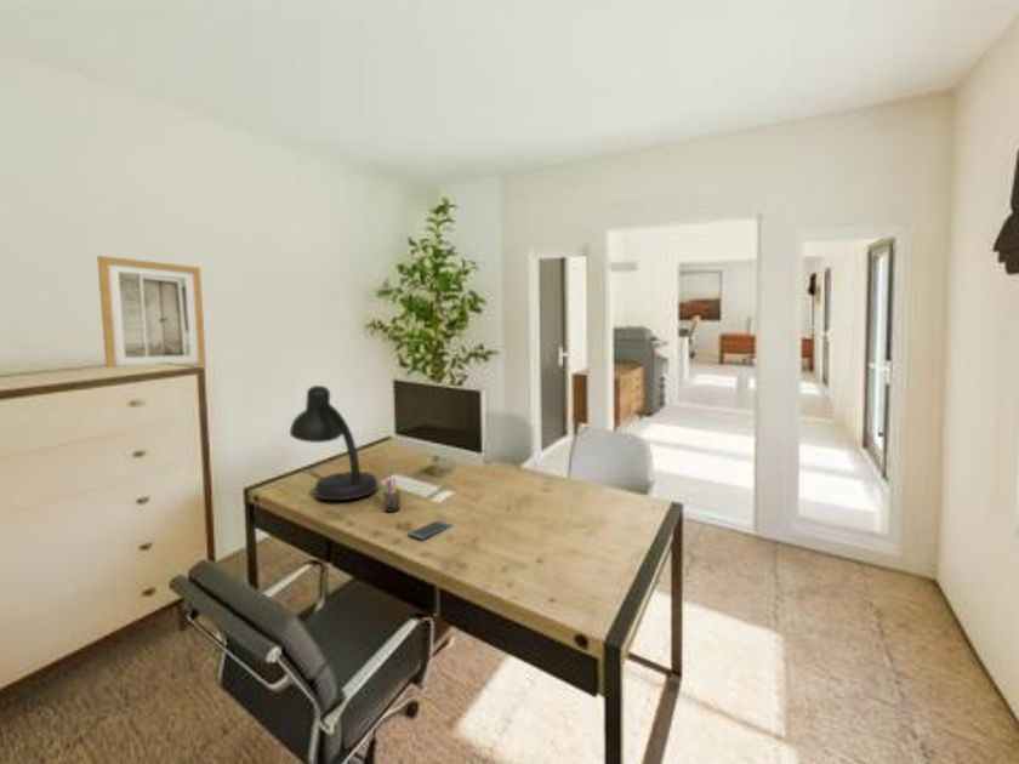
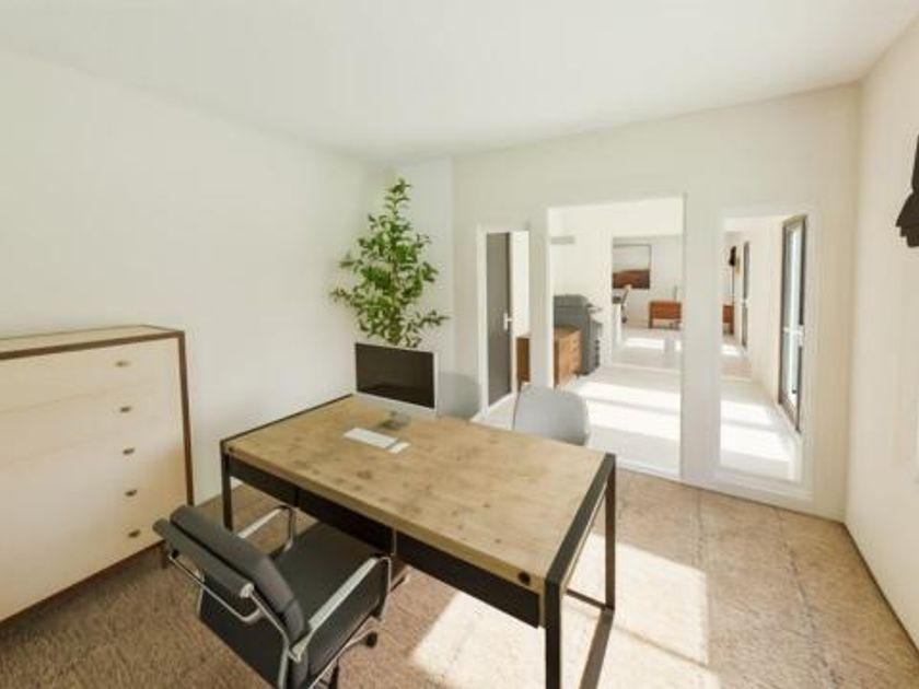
- desk lamp [289,384,378,501]
- wall art [96,255,207,369]
- smartphone [406,519,452,541]
- pen holder [380,477,402,513]
